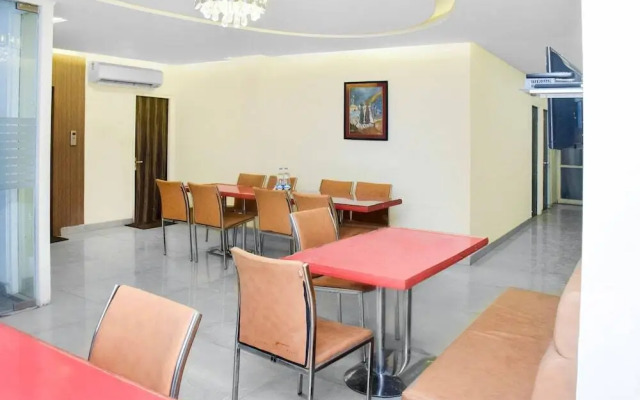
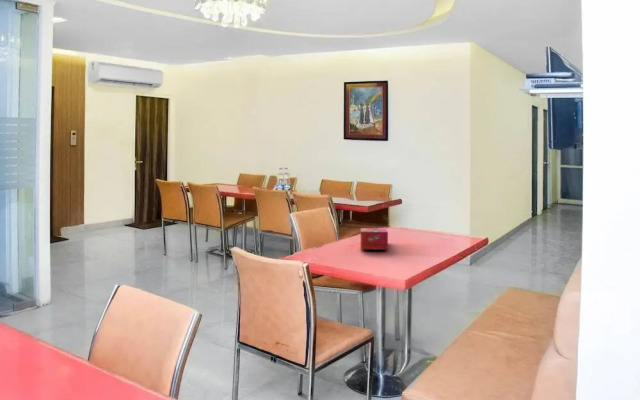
+ tissue box [360,227,389,251]
